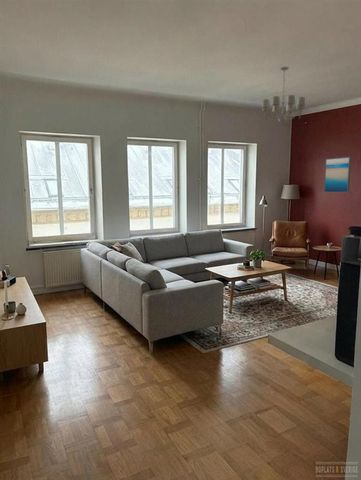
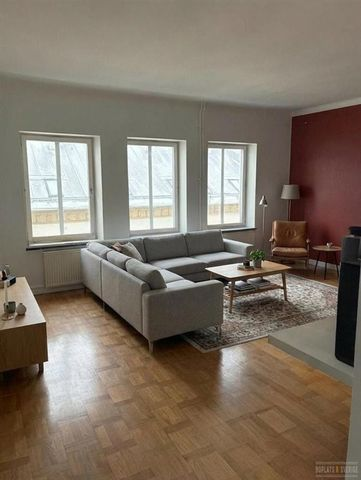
- chandelier [261,66,306,127]
- wall art [323,156,352,193]
